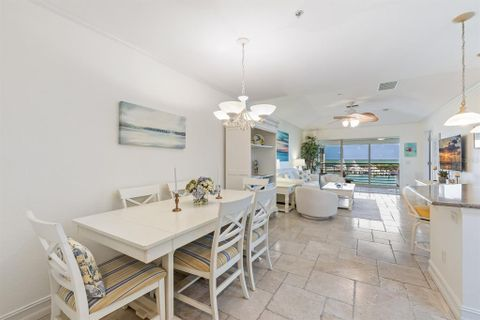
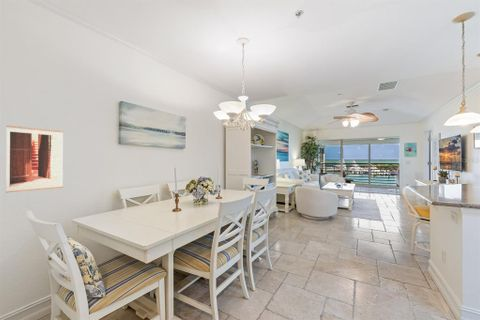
+ wall art [5,125,64,194]
